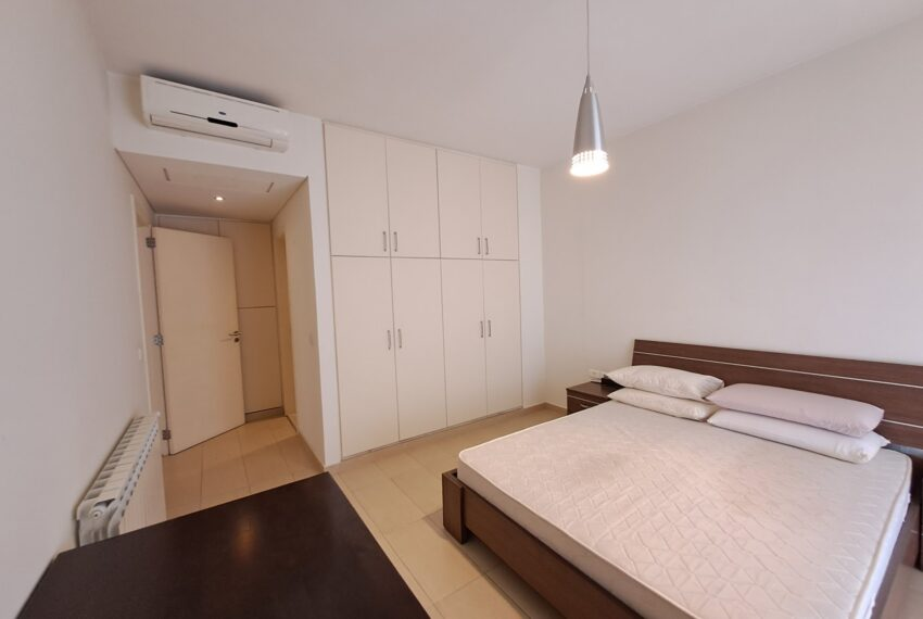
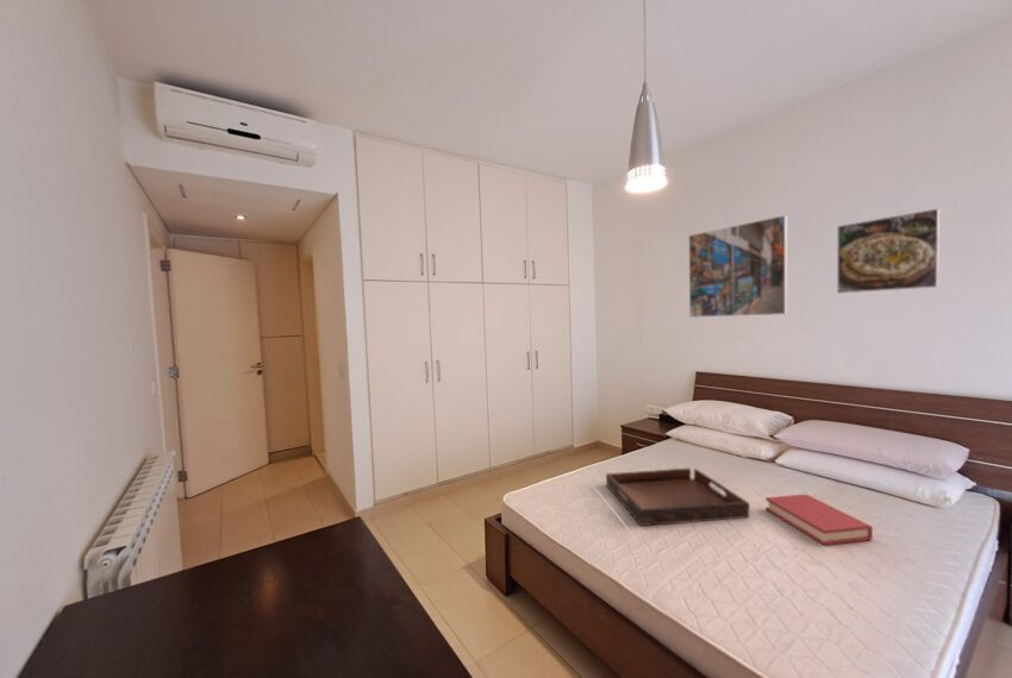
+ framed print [836,207,941,295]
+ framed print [688,214,788,319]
+ serving tray [605,467,750,527]
+ hardback book [764,494,874,546]
